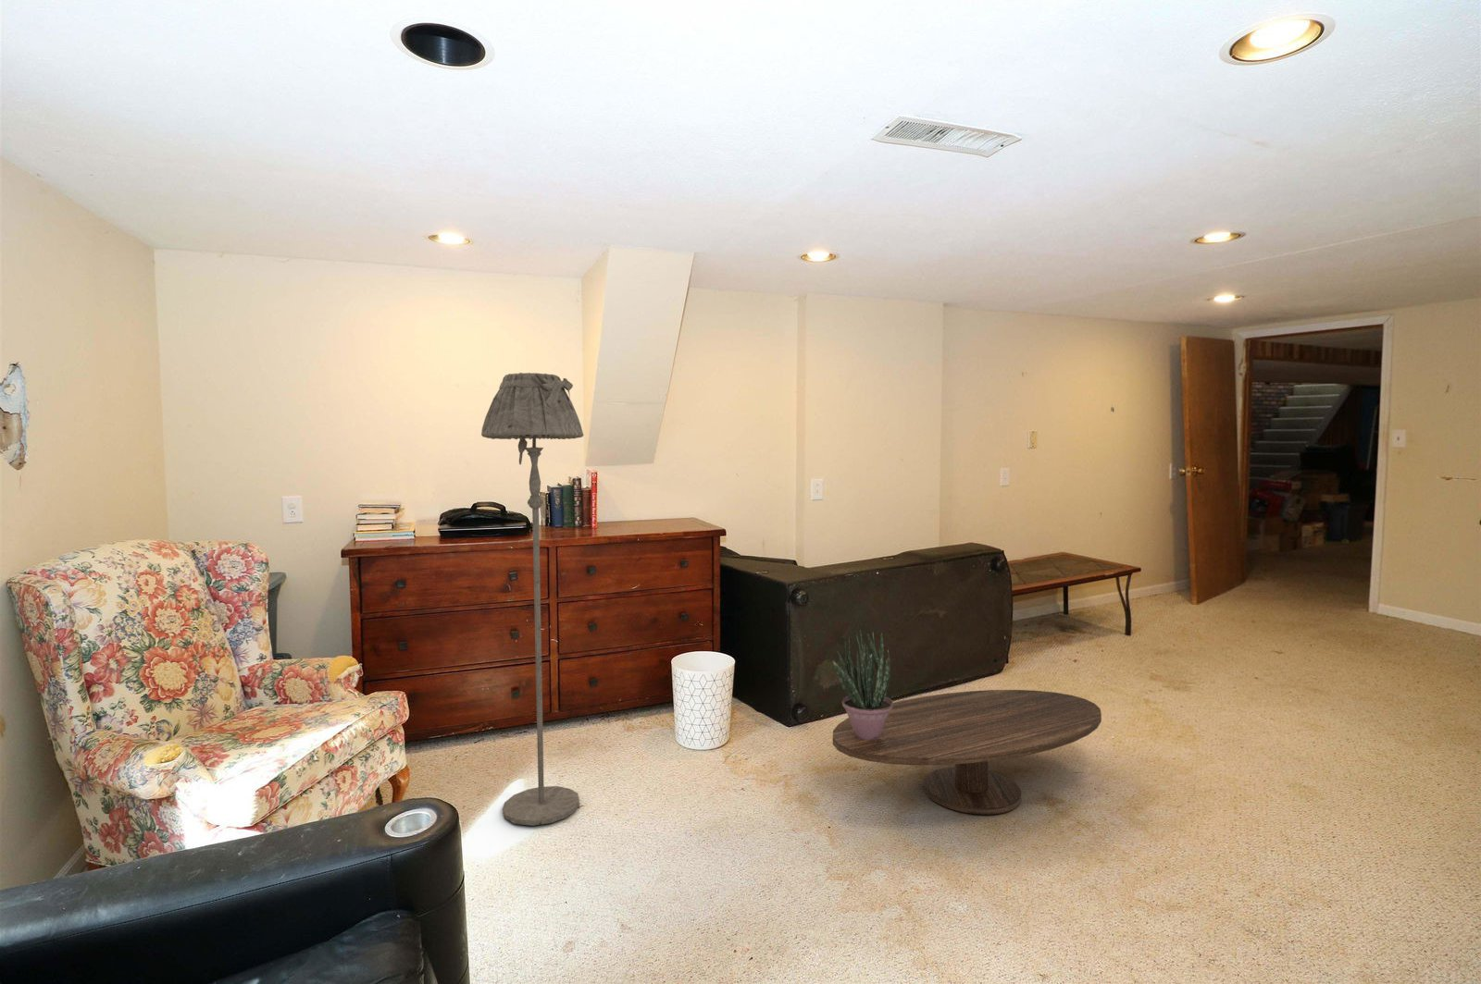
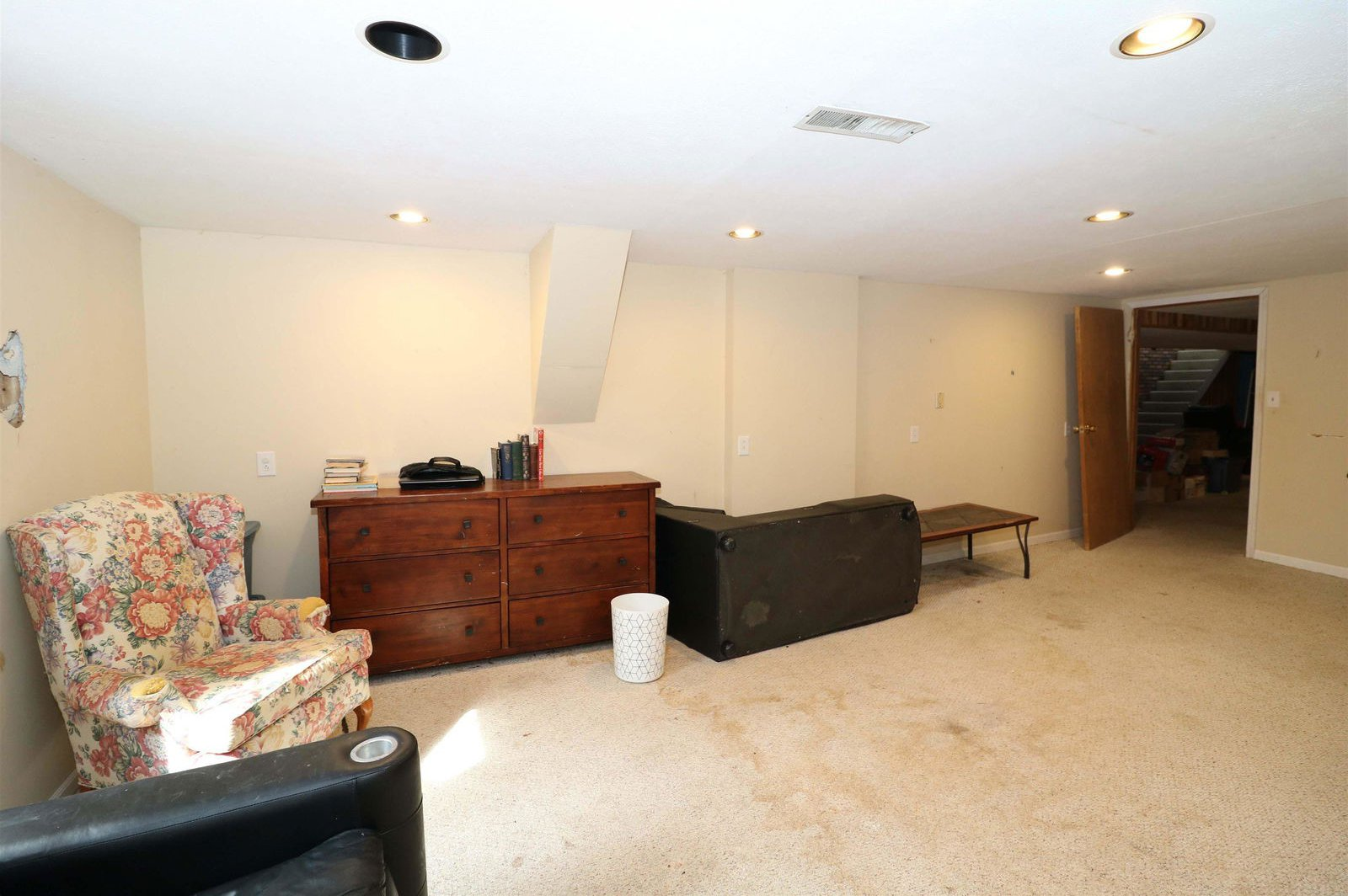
- potted plant [832,629,894,741]
- floor lamp [480,372,584,827]
- coffee table [832,689,1102,816]
